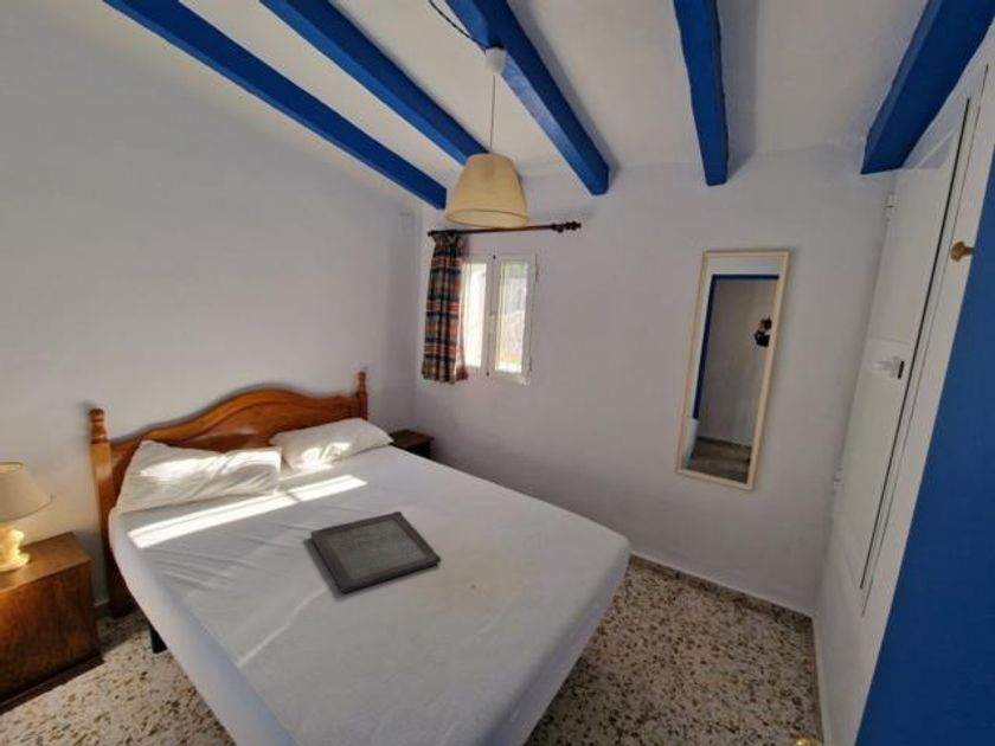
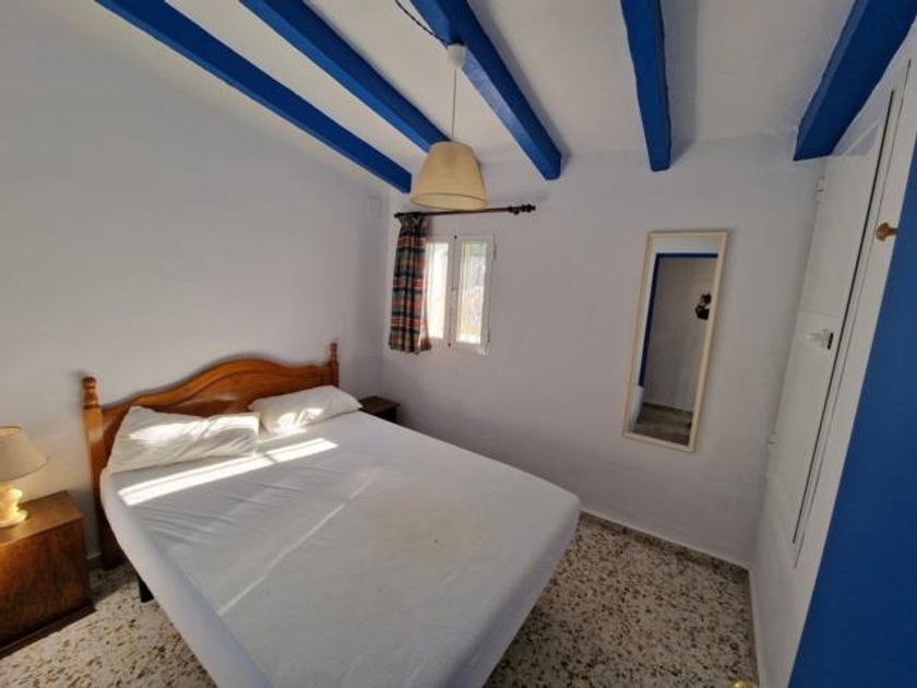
- serving tray [309,510,443,593]
